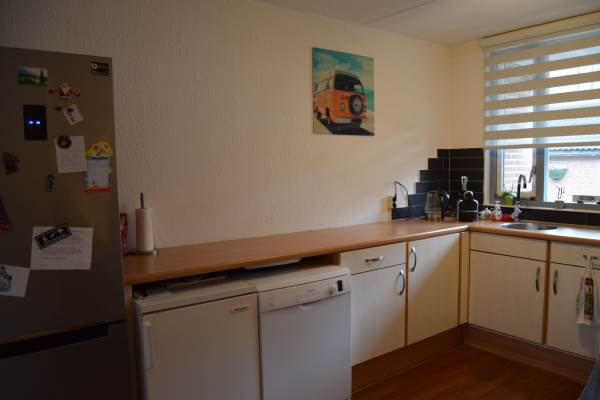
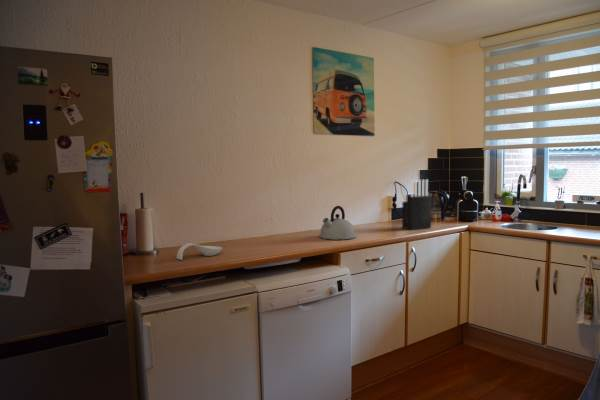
+ spoon rest [176,242,223,261]
+ knife block [401,178,432,231]
+ kettle [319,205,356,241]
